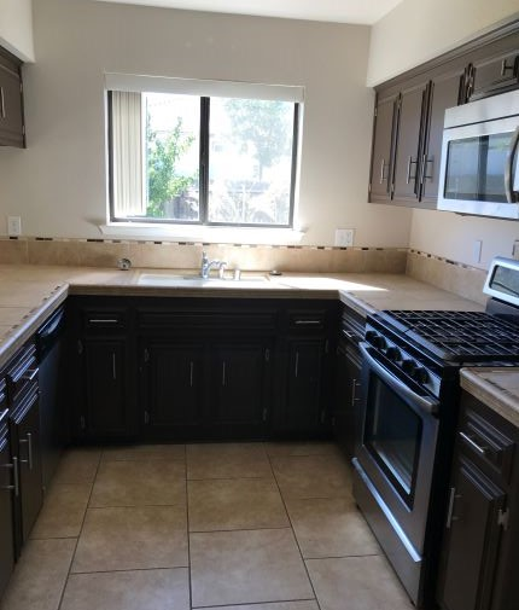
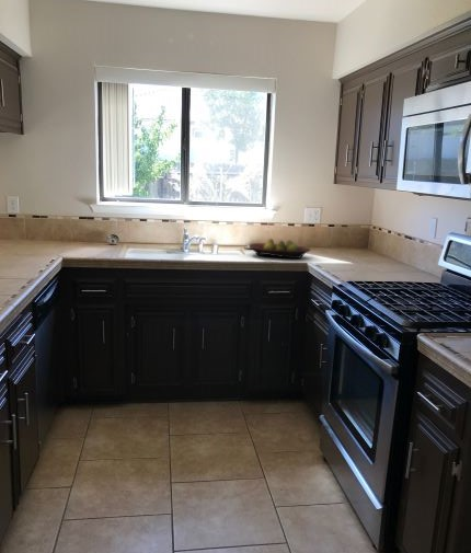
+ fruit bowl [248,238,312,260]
